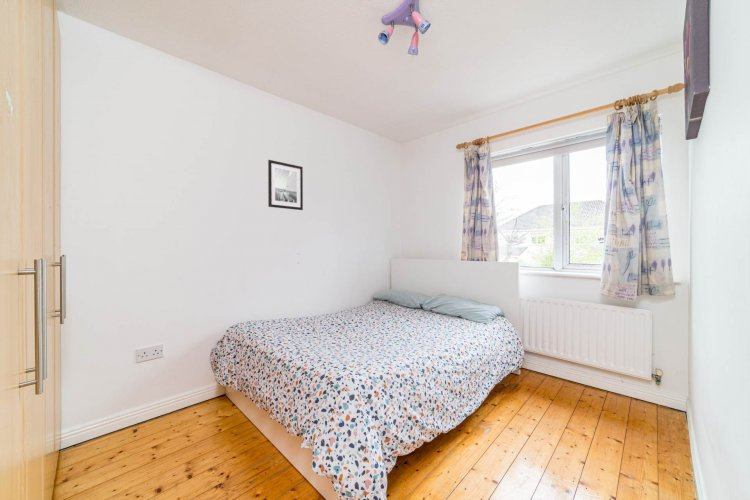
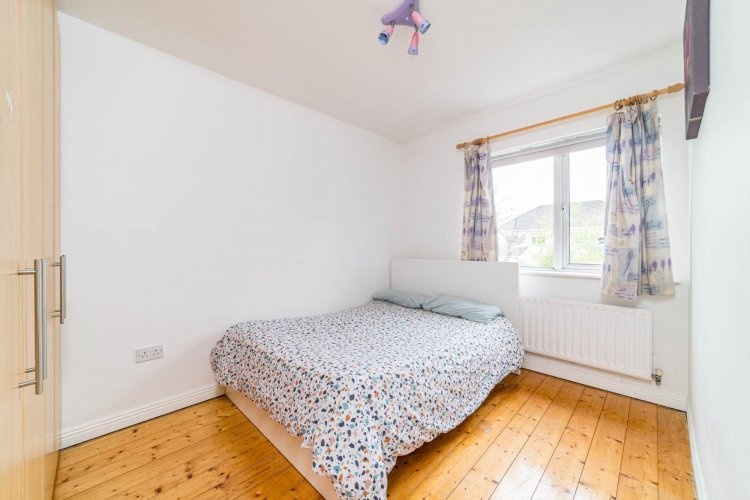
- wall art [267,159,304,211]
